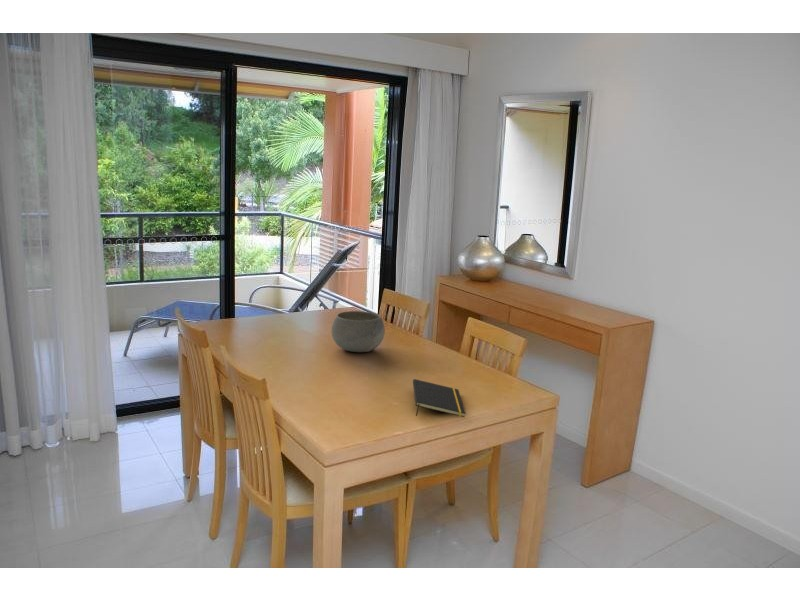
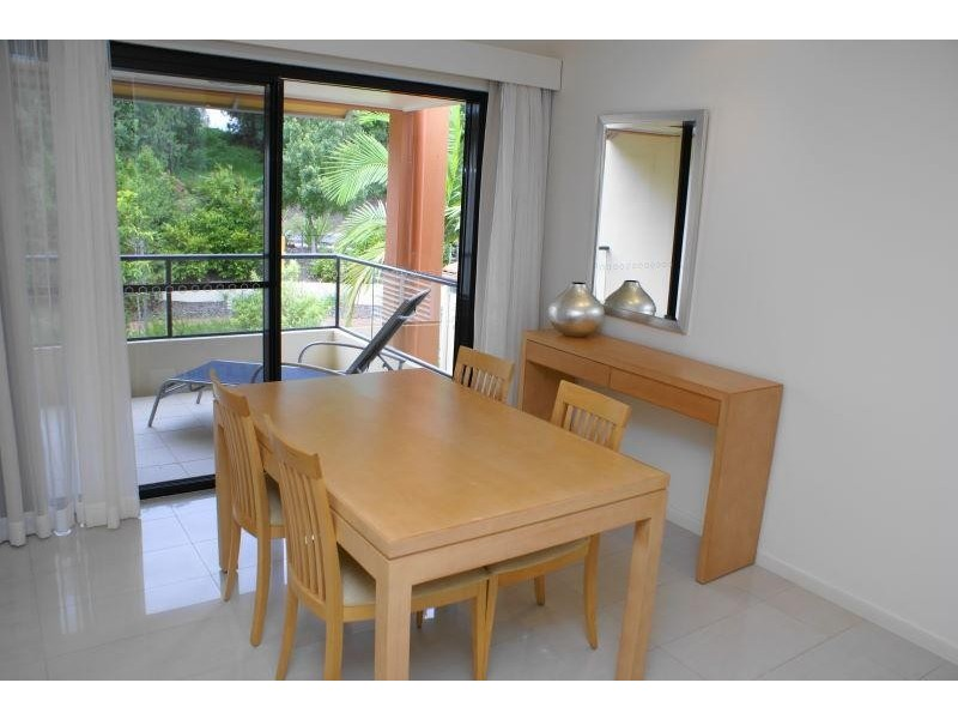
- notepad [412,378,467,418]
- bowl [330,310,386,353]
